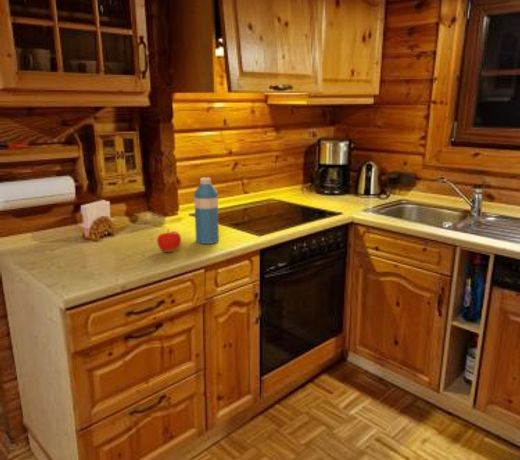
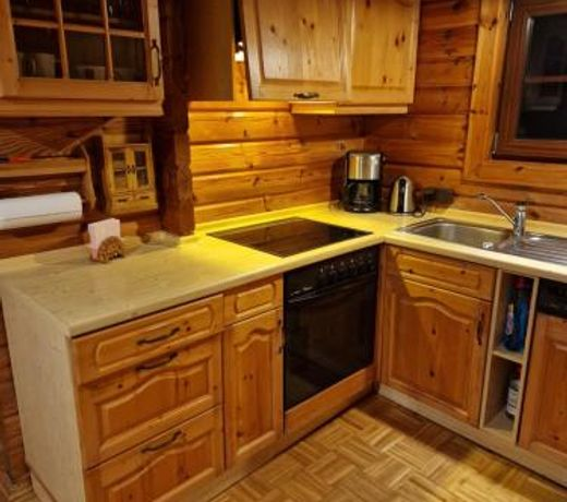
- water bottle [193,177,220,245]
- fruit [156,228,182,253]
